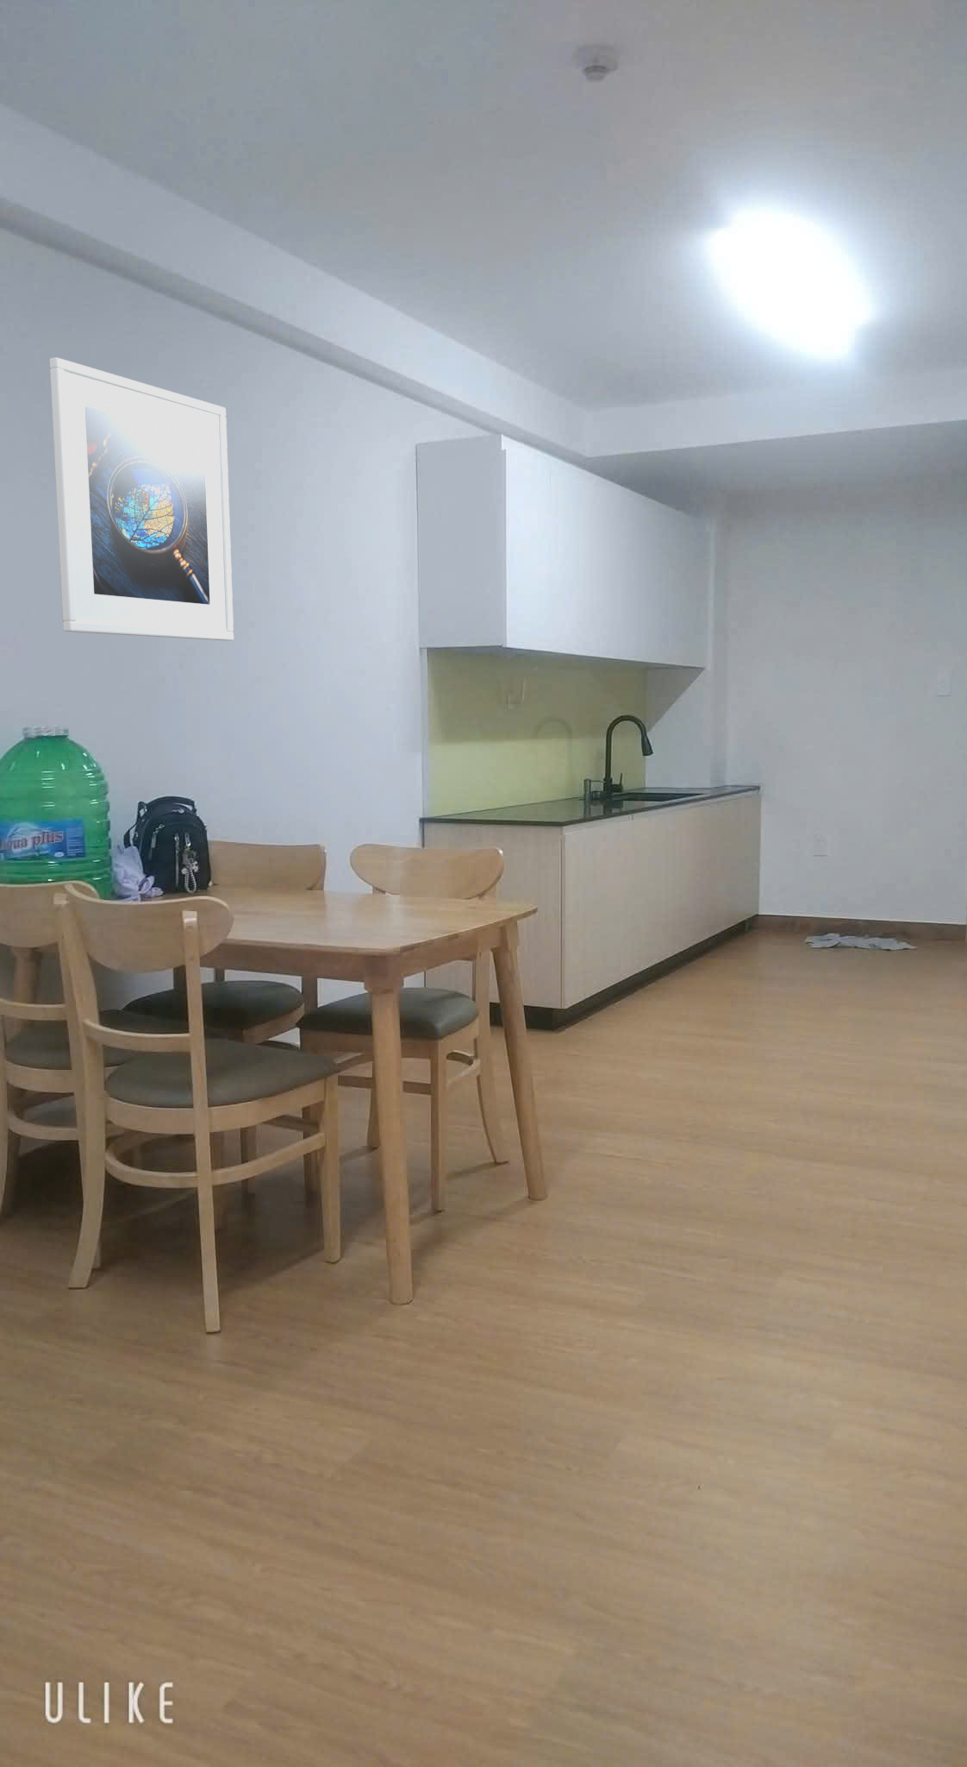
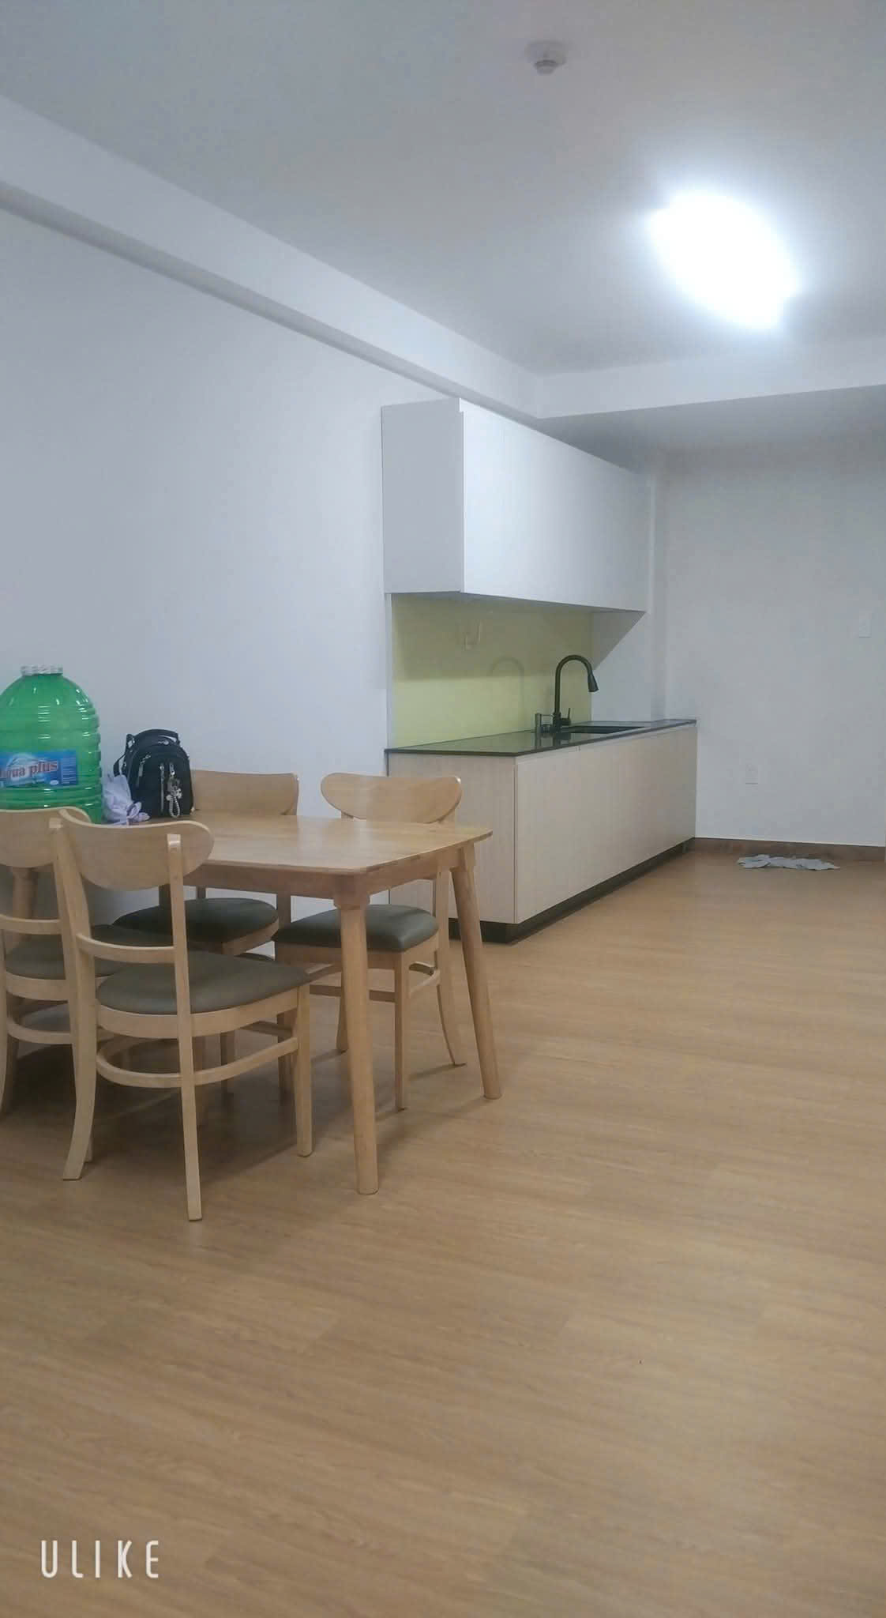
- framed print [49,356,235,641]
